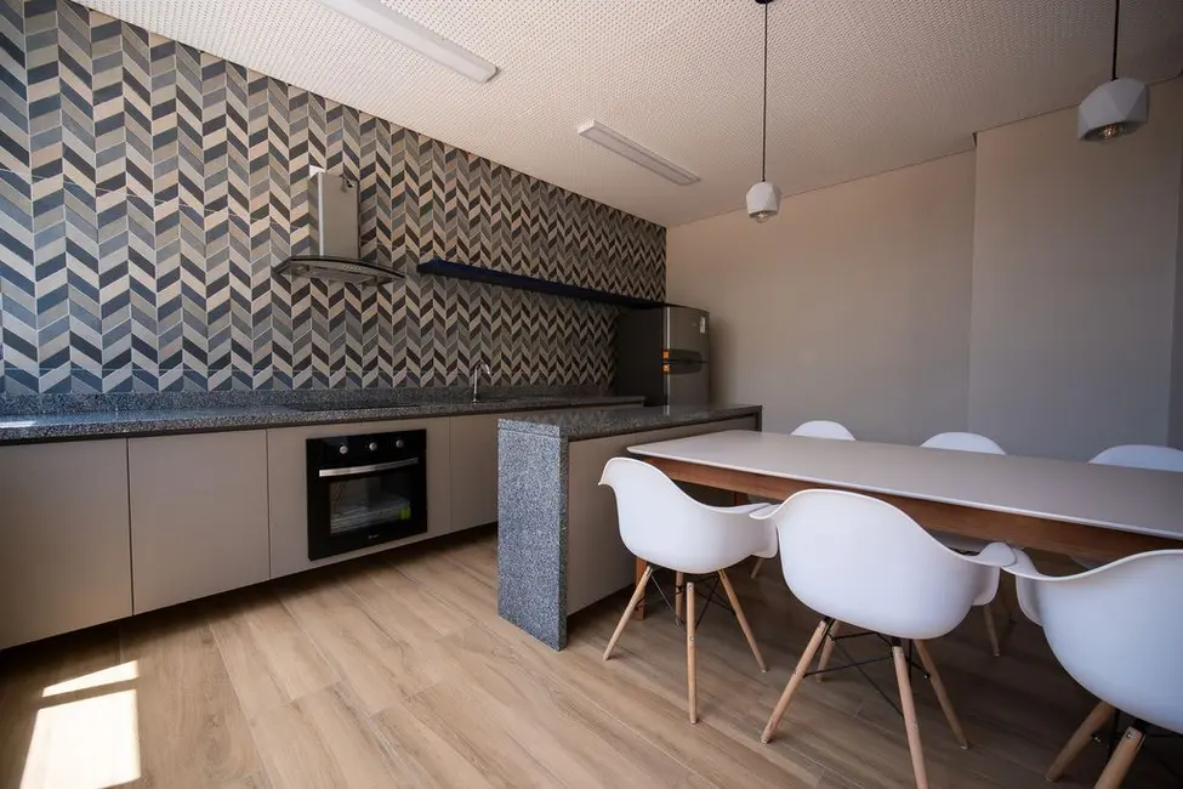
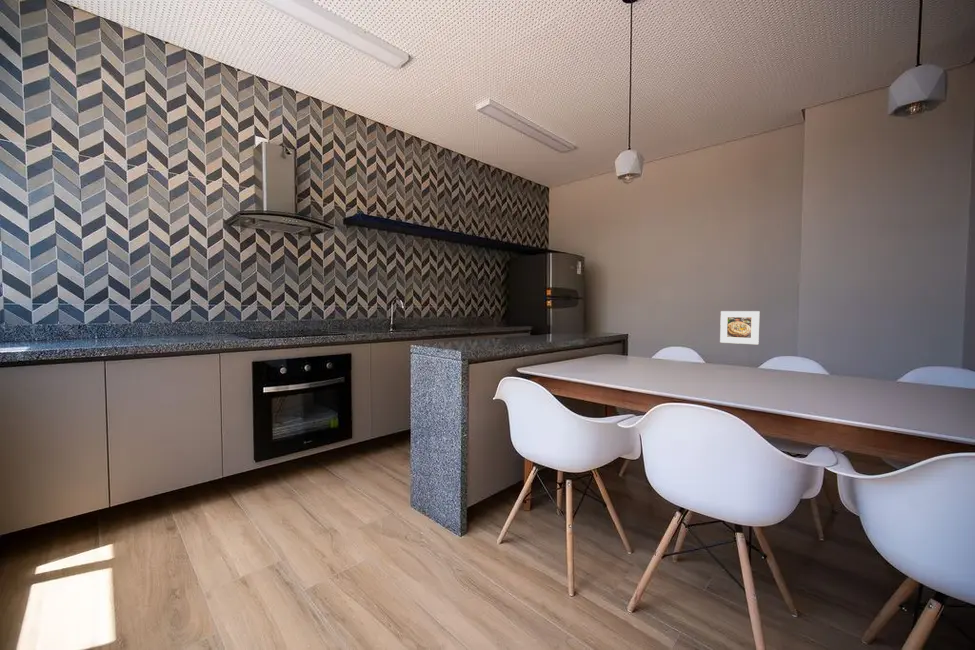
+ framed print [719,310,760,345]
